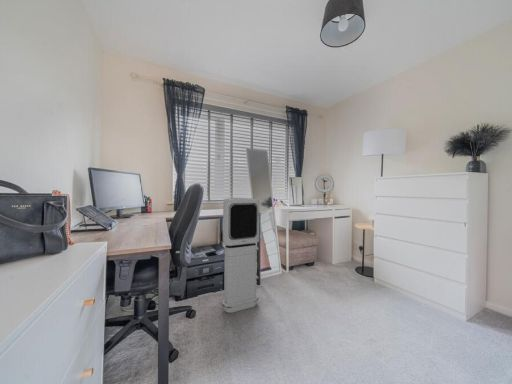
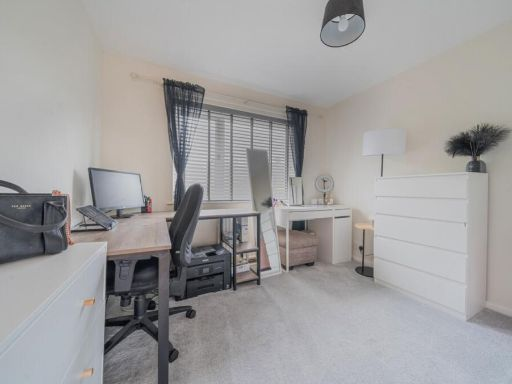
- air purifier [221,197,260,314]
